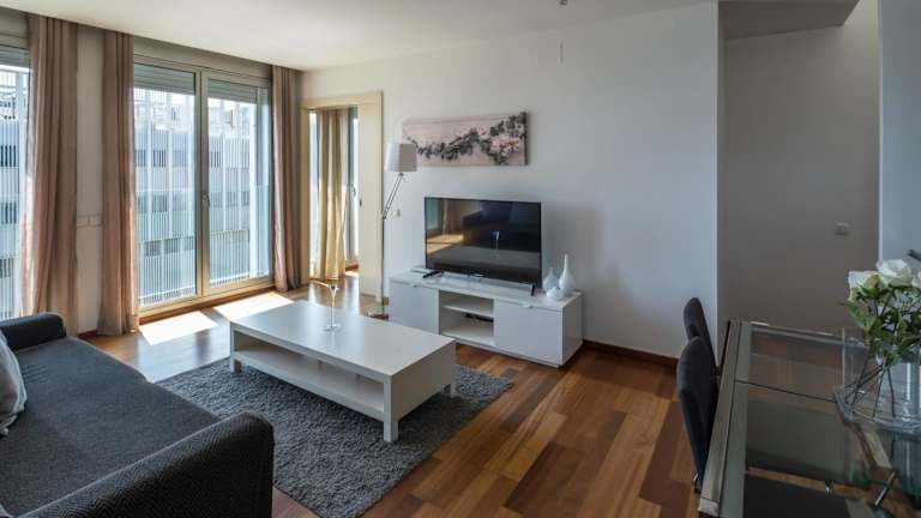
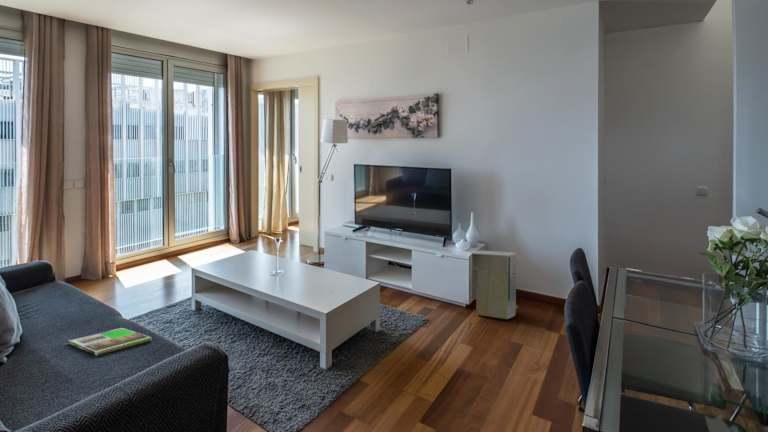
+ air purifier [470,250,519,320]
+ magazine [68,327,152,356]
